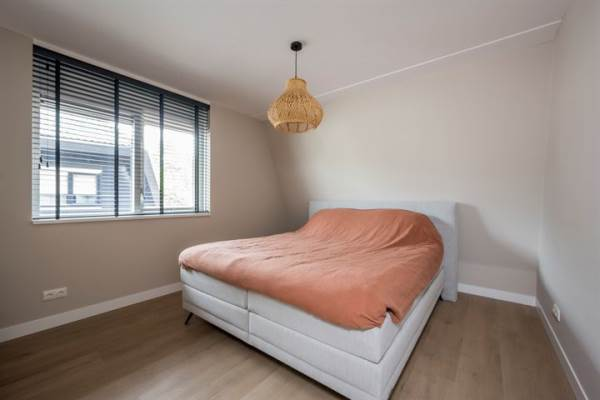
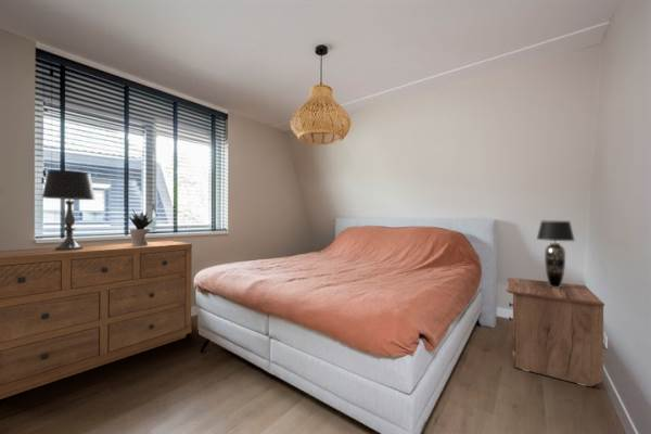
+ table lamp [536,220,576,288]
+ table lamp [41,169,97,251]
+ dresser [0,240,193,400]
+ nightstand [506,277,605,387]
+ potted plant [127,208,157,245]
